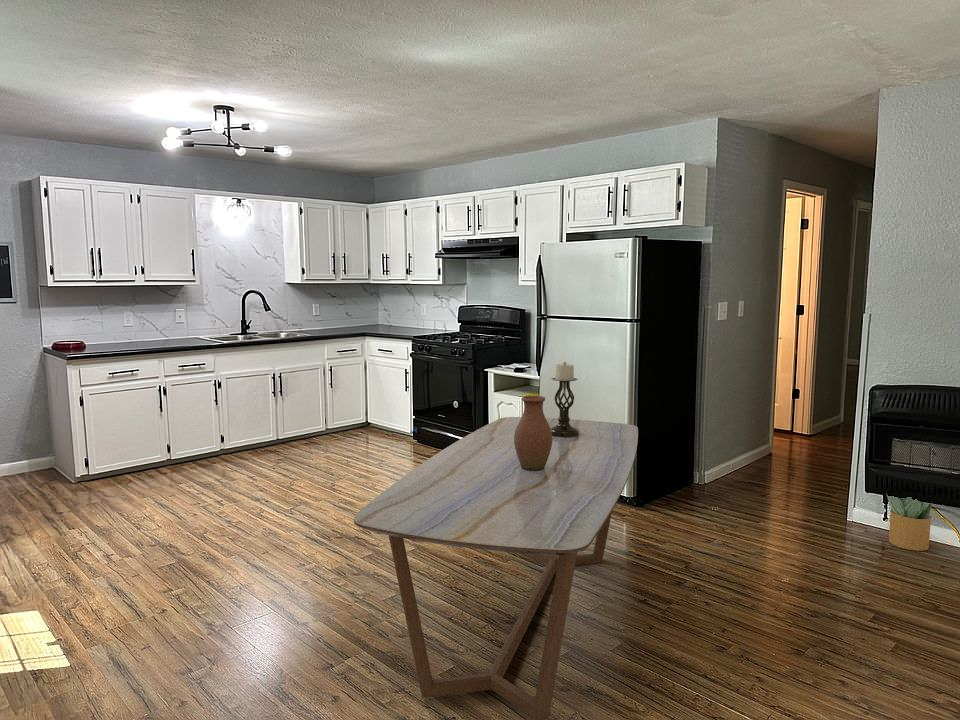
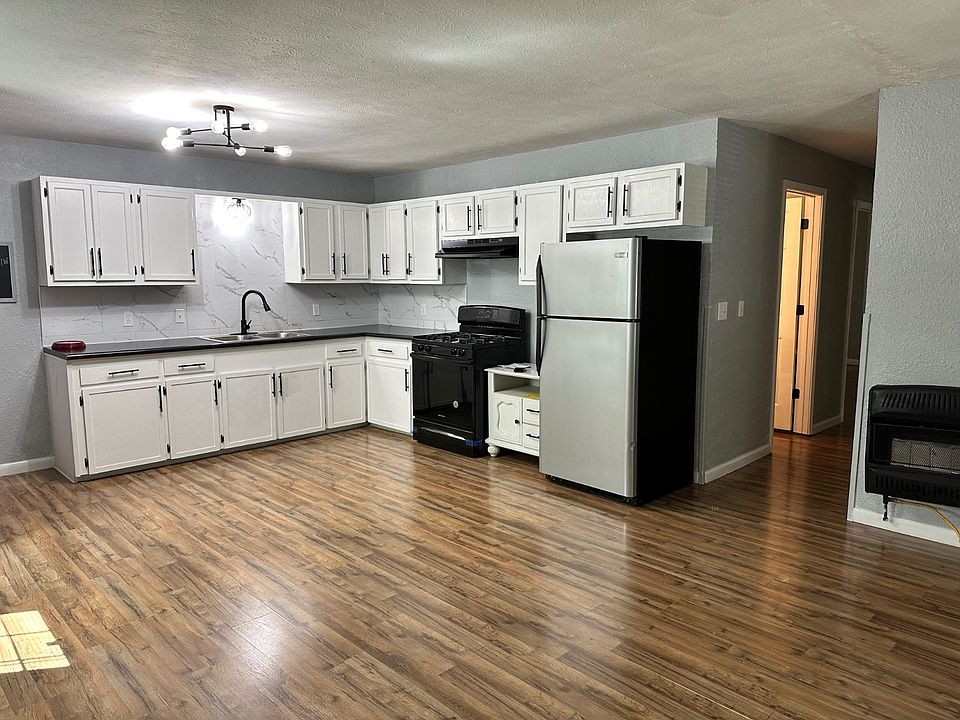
- dining table [353,416,639,720]
- vase [514,395,552,471]
- potted plant [886,494,933,552]
- candle holder [551,361,579,437]
